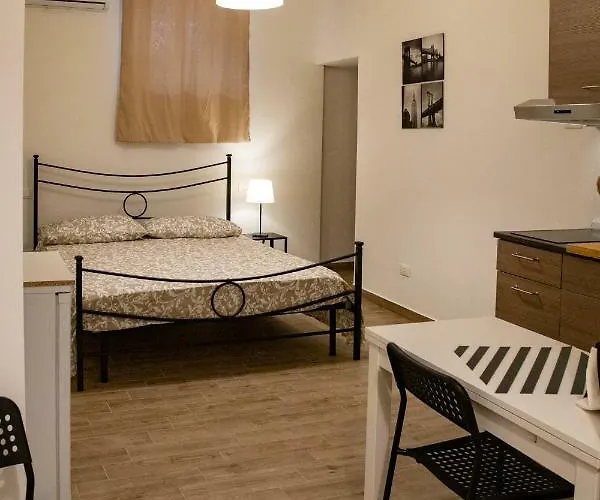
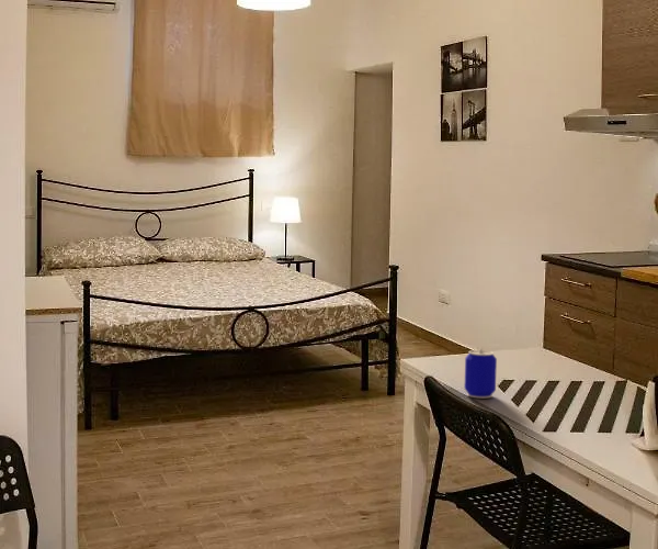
+ beer can [464,348,498,399]
